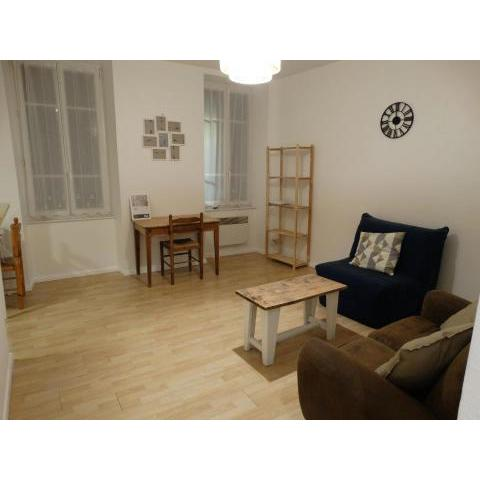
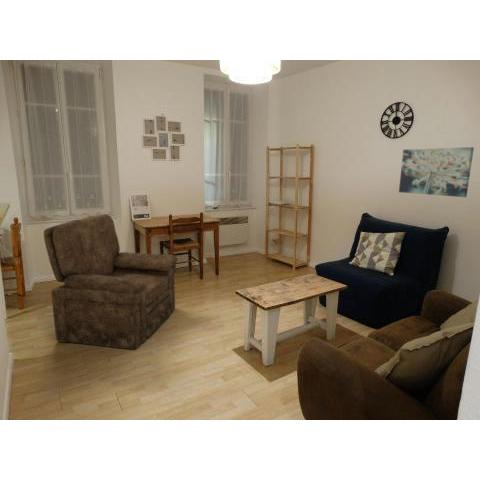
+ armchair [43,213,178,351]
+ wall art [398,146,475,198]
